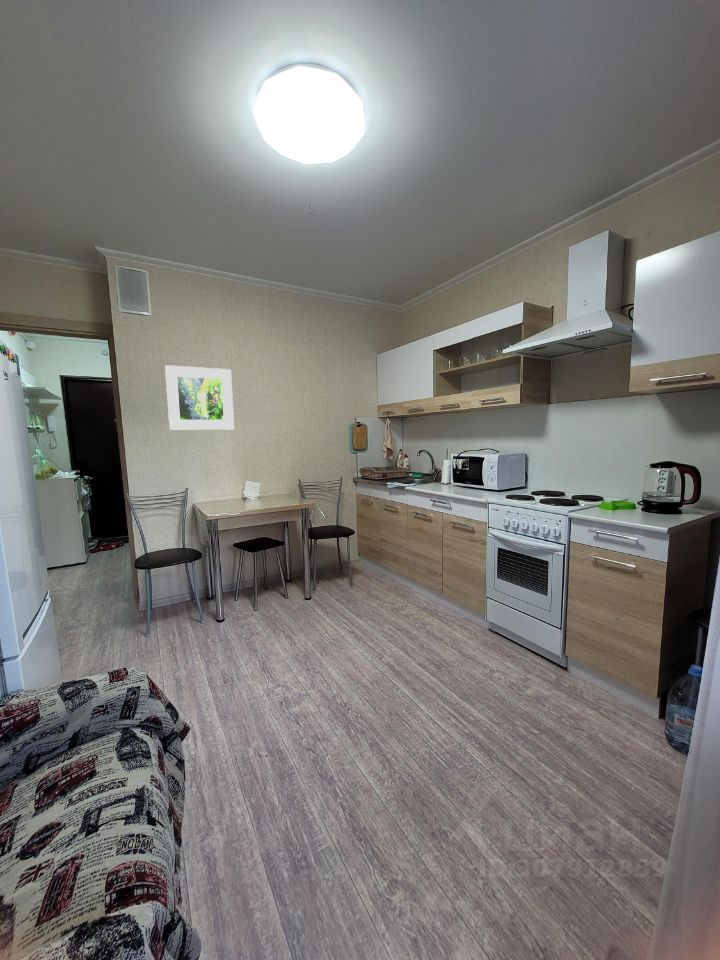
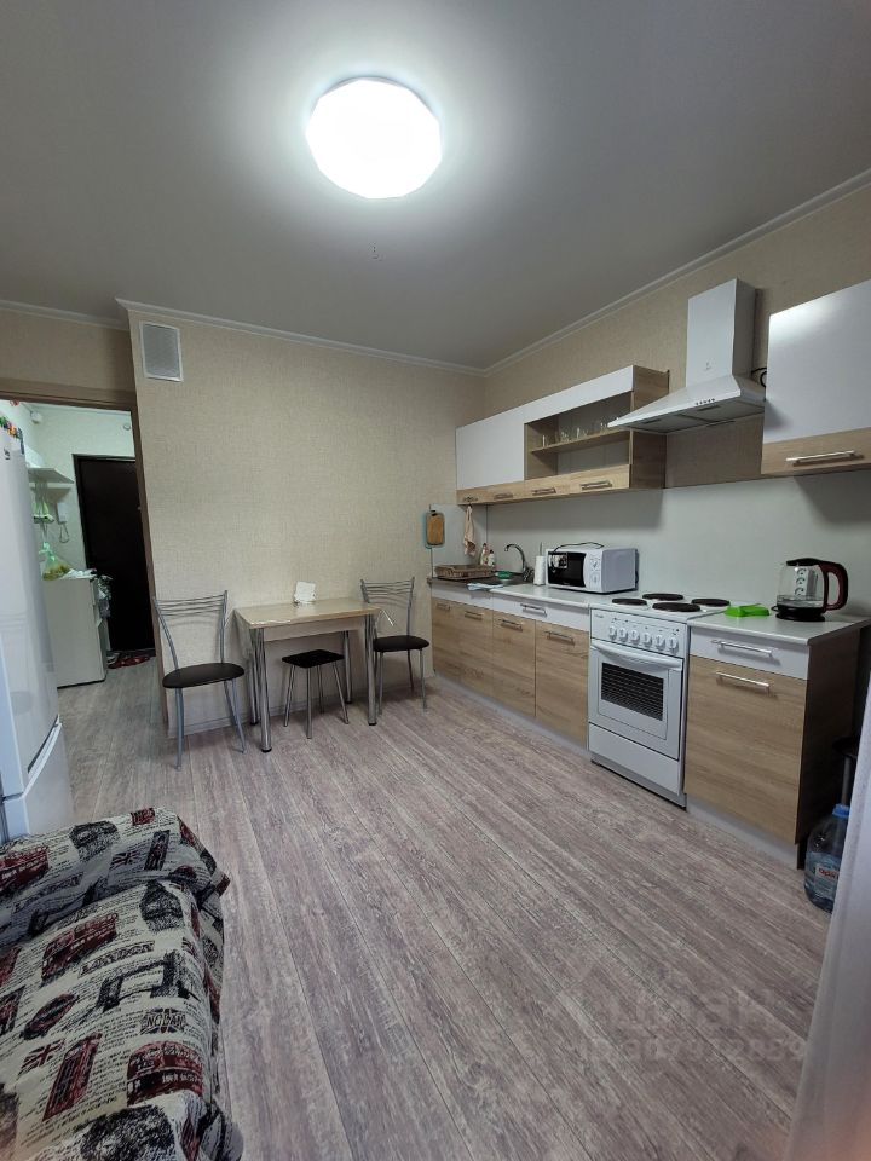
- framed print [164,364,235,431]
